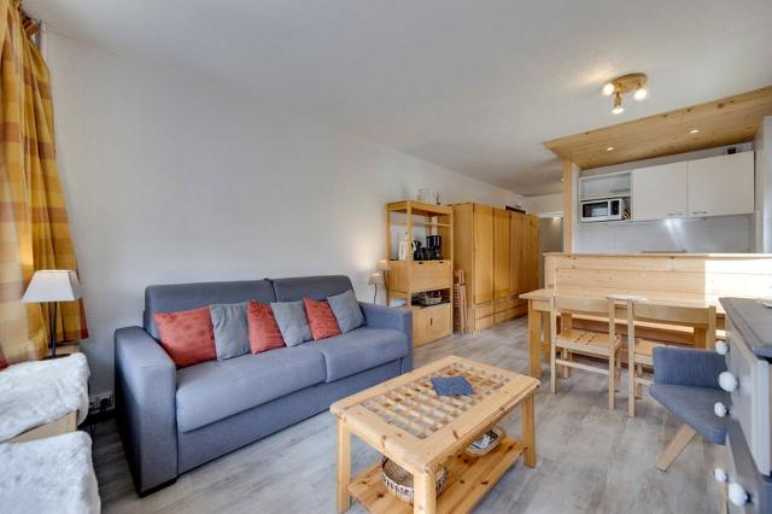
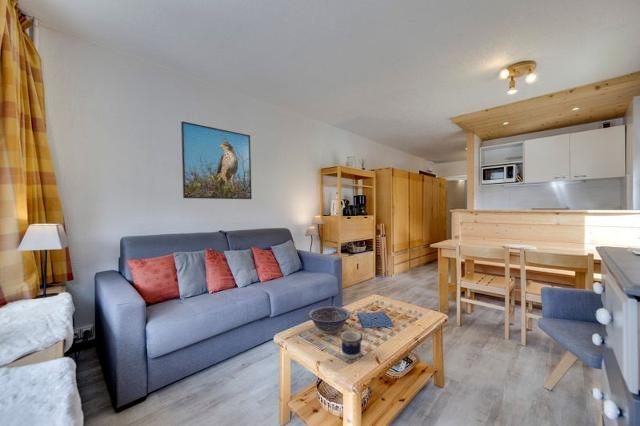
+ decorative bowl [307,305,351,335]
+ cup [340,330,363,360]
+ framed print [180,120,253,200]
